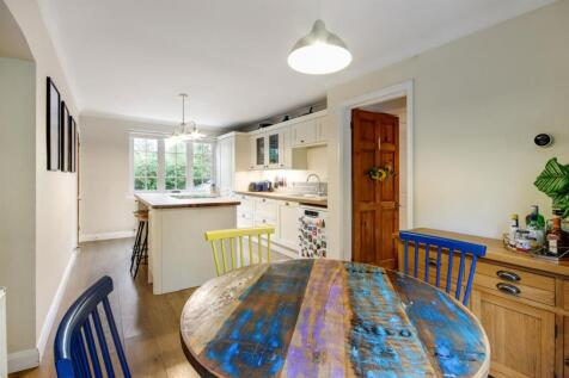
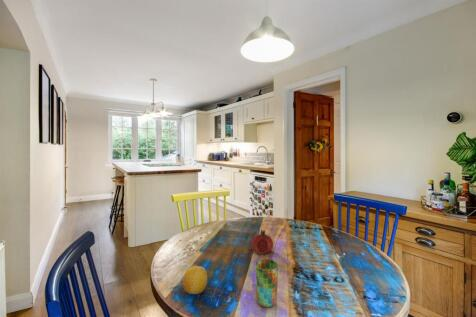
+ cup [254,259,279,309]
+ fruit [182,265,209,295]
+ fruit [250,229,274,255]
